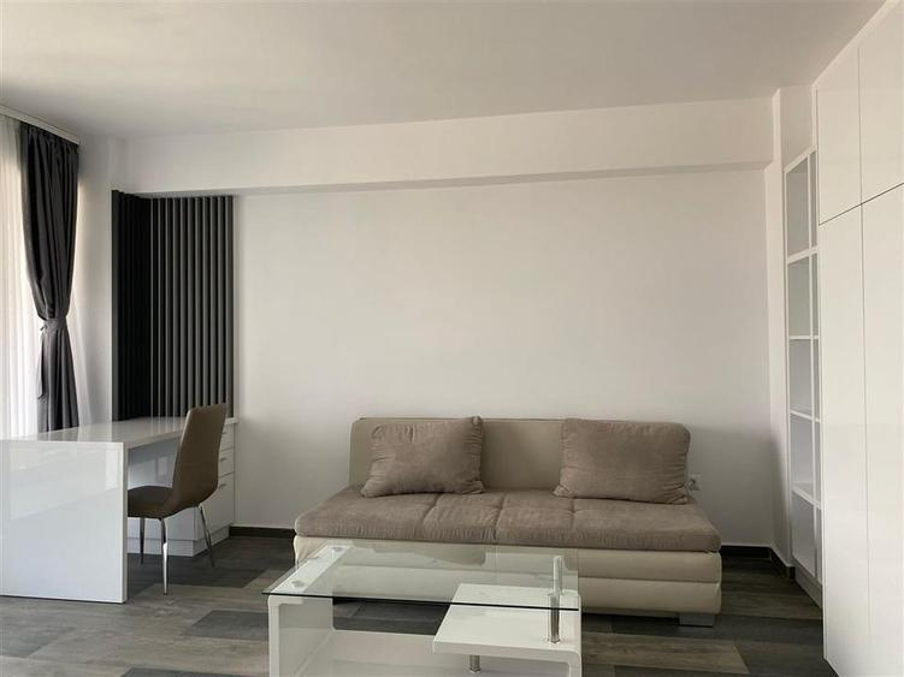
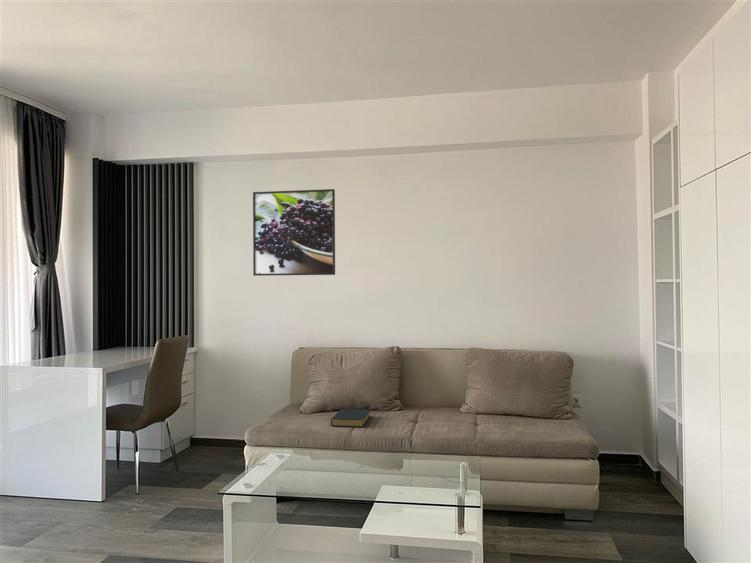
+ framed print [252,188,336,277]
+ hardback book [330,408,372,428]
